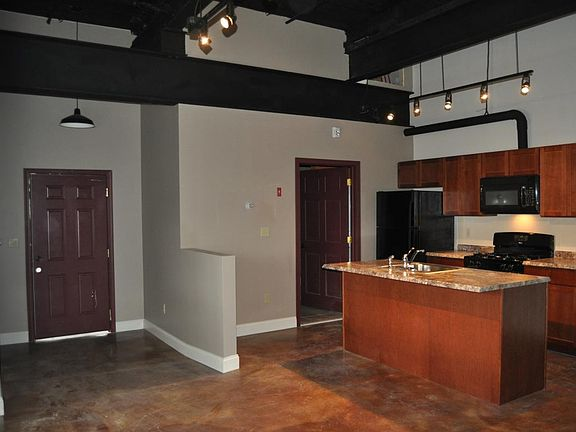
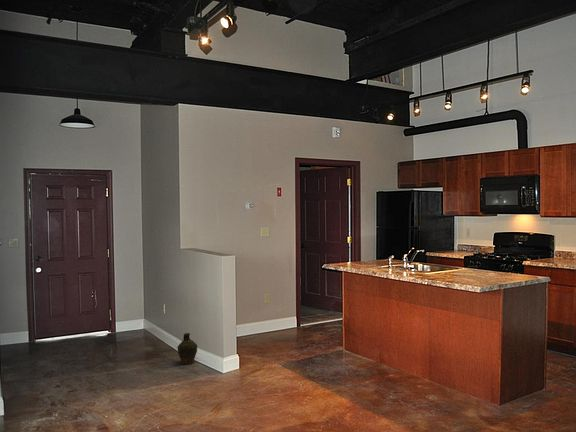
+ ceramic jug [176,332,198,365]
